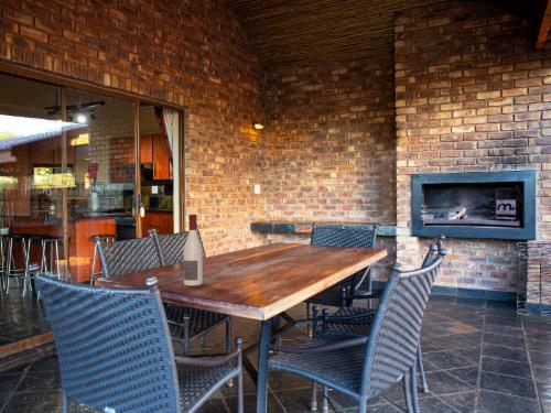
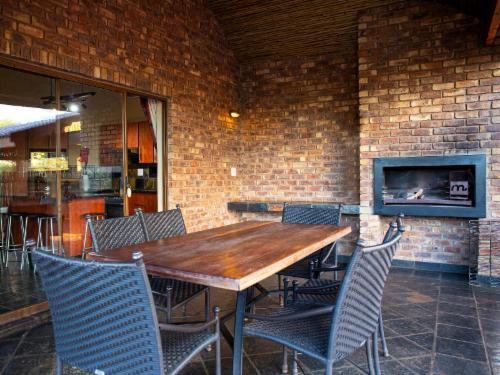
- alcohol [183,214,204,287]
